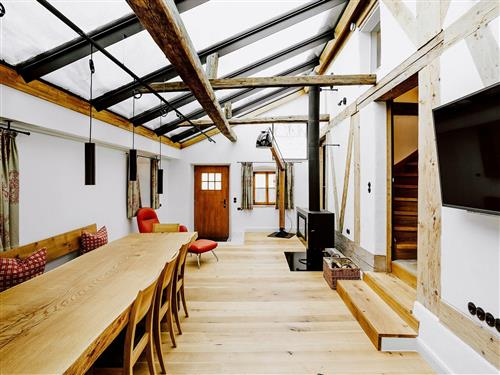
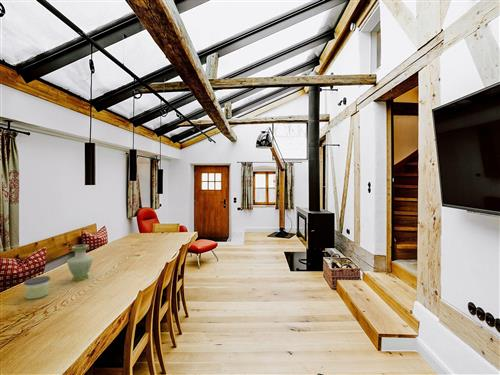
+ candle [23,275,51,300]
+ vase [66,244,94,282]
